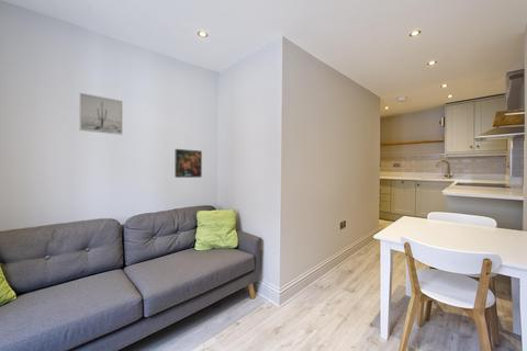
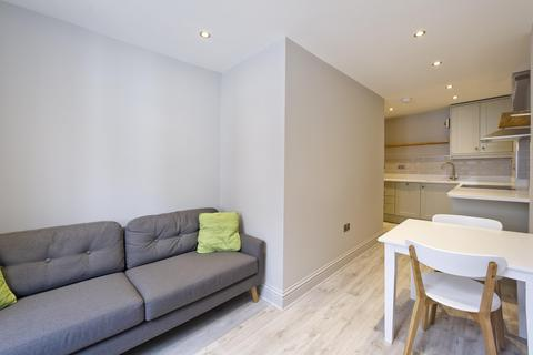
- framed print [173,148,203,179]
- wall art [79,92,124,136]
